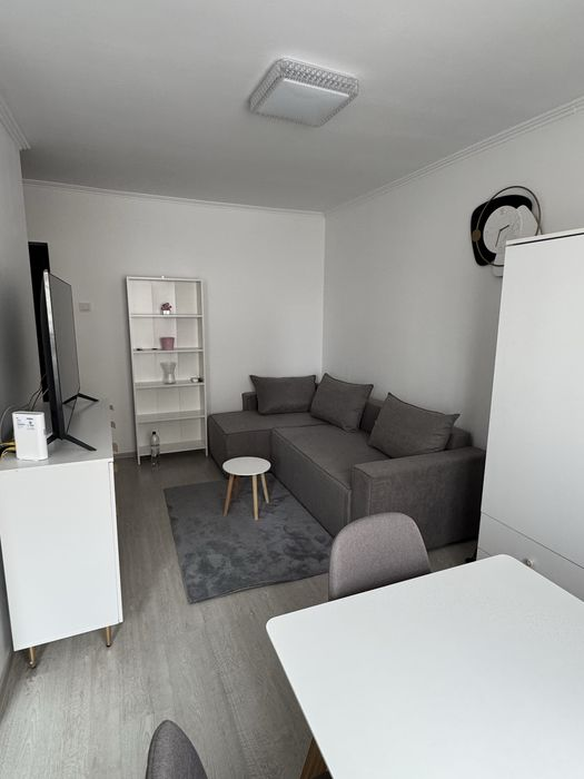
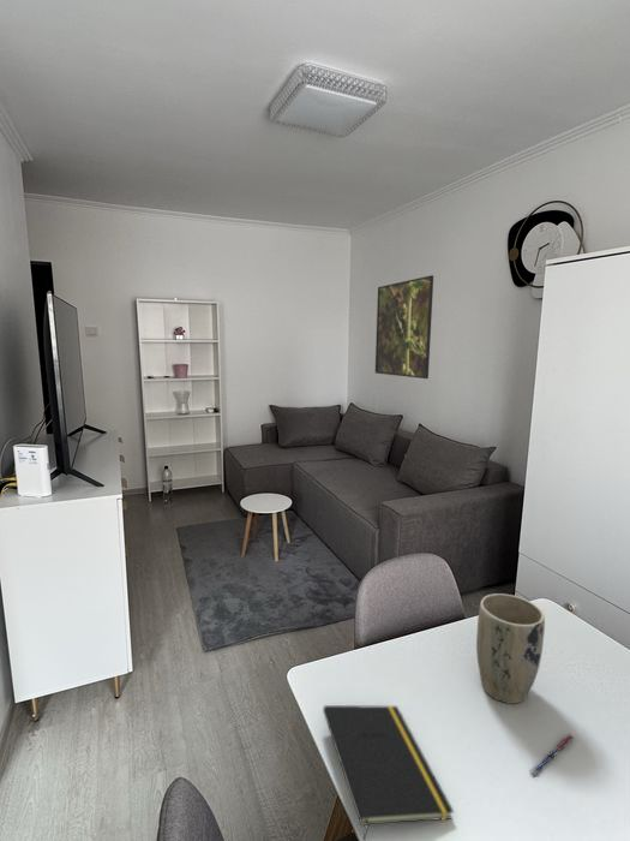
+ notepad [322,704,455,841]
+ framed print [374,274,434,380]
+ pen [528,733,576,776]
+ plant pot [475,592,546,705]
